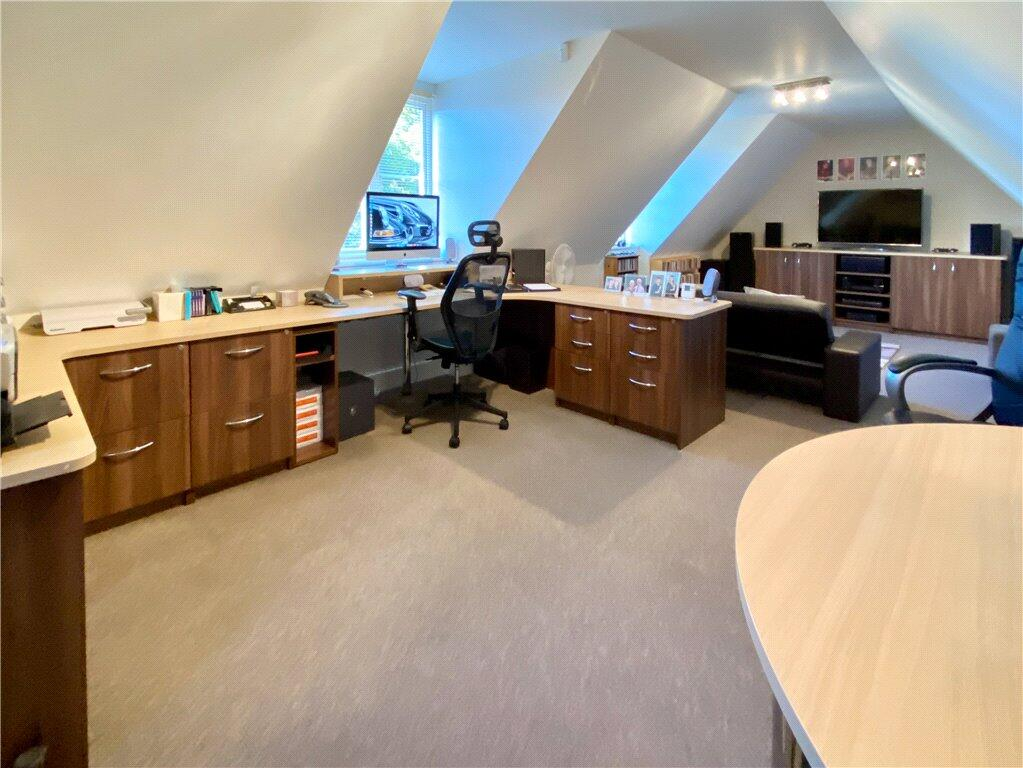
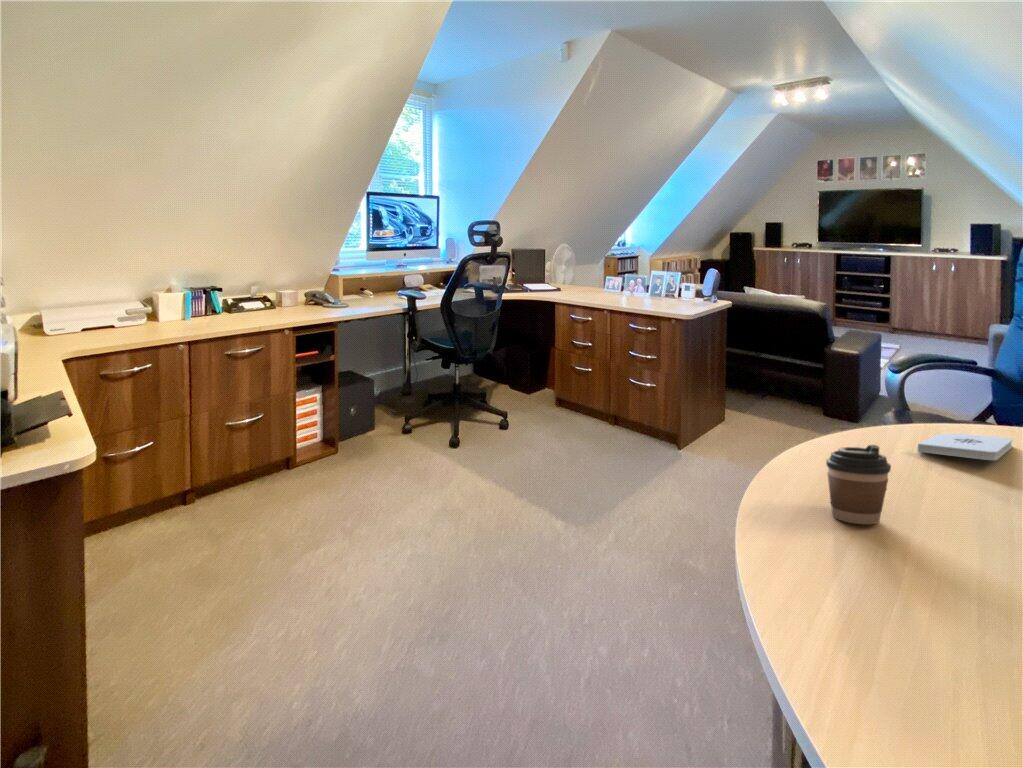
+ coffee cup [825,444,892,525]
+ notepad [917,433,1014,461]
